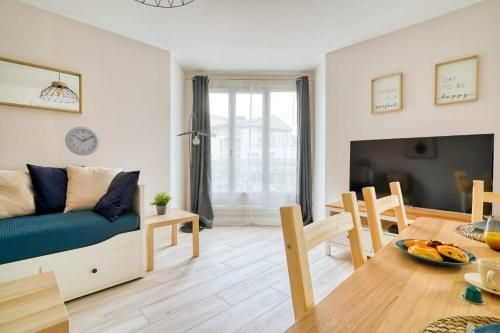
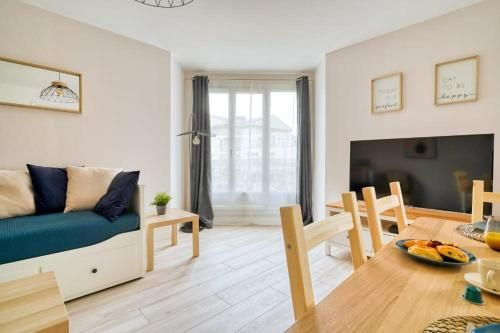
- wall clock [64,126,101,157]
